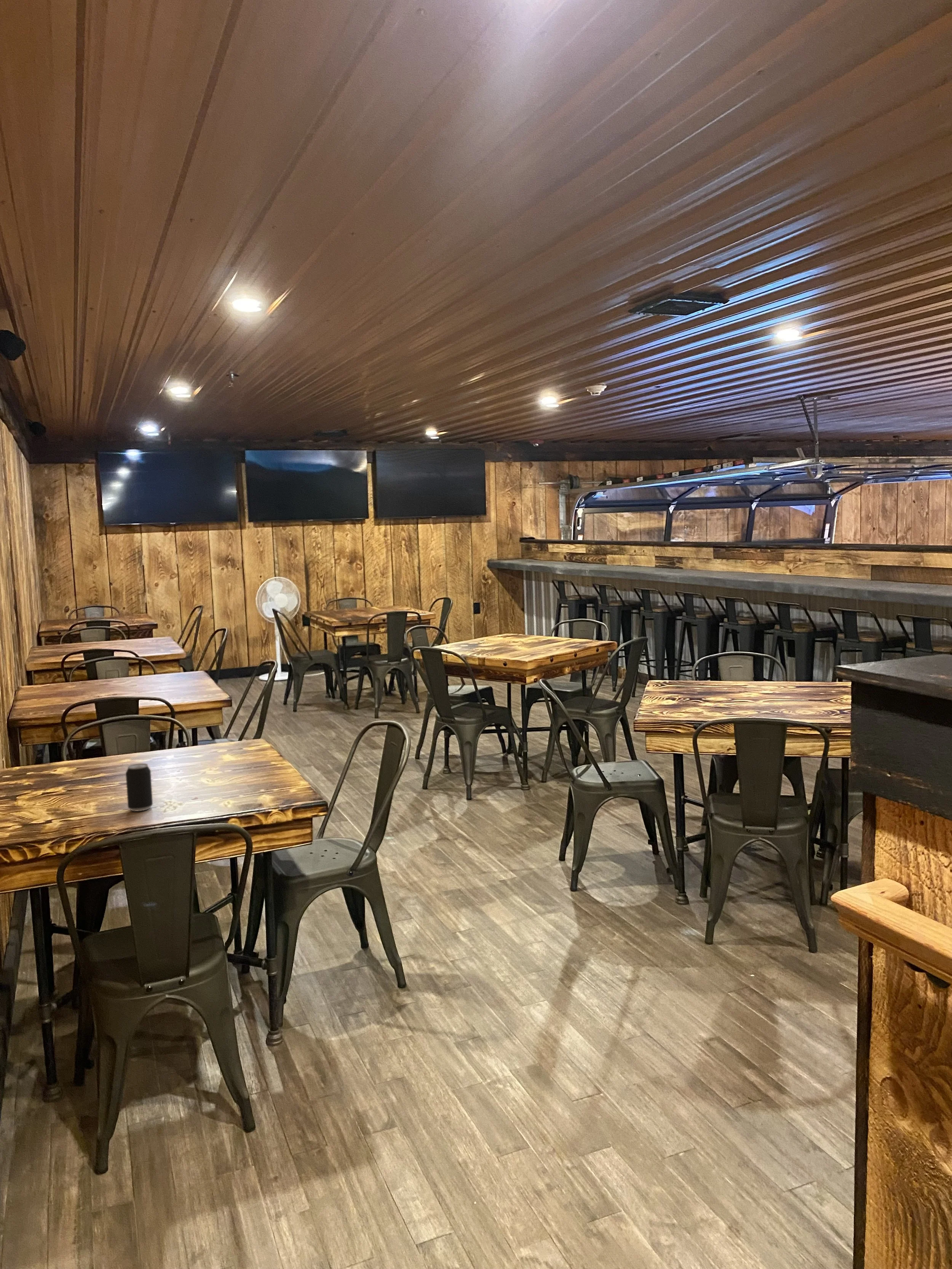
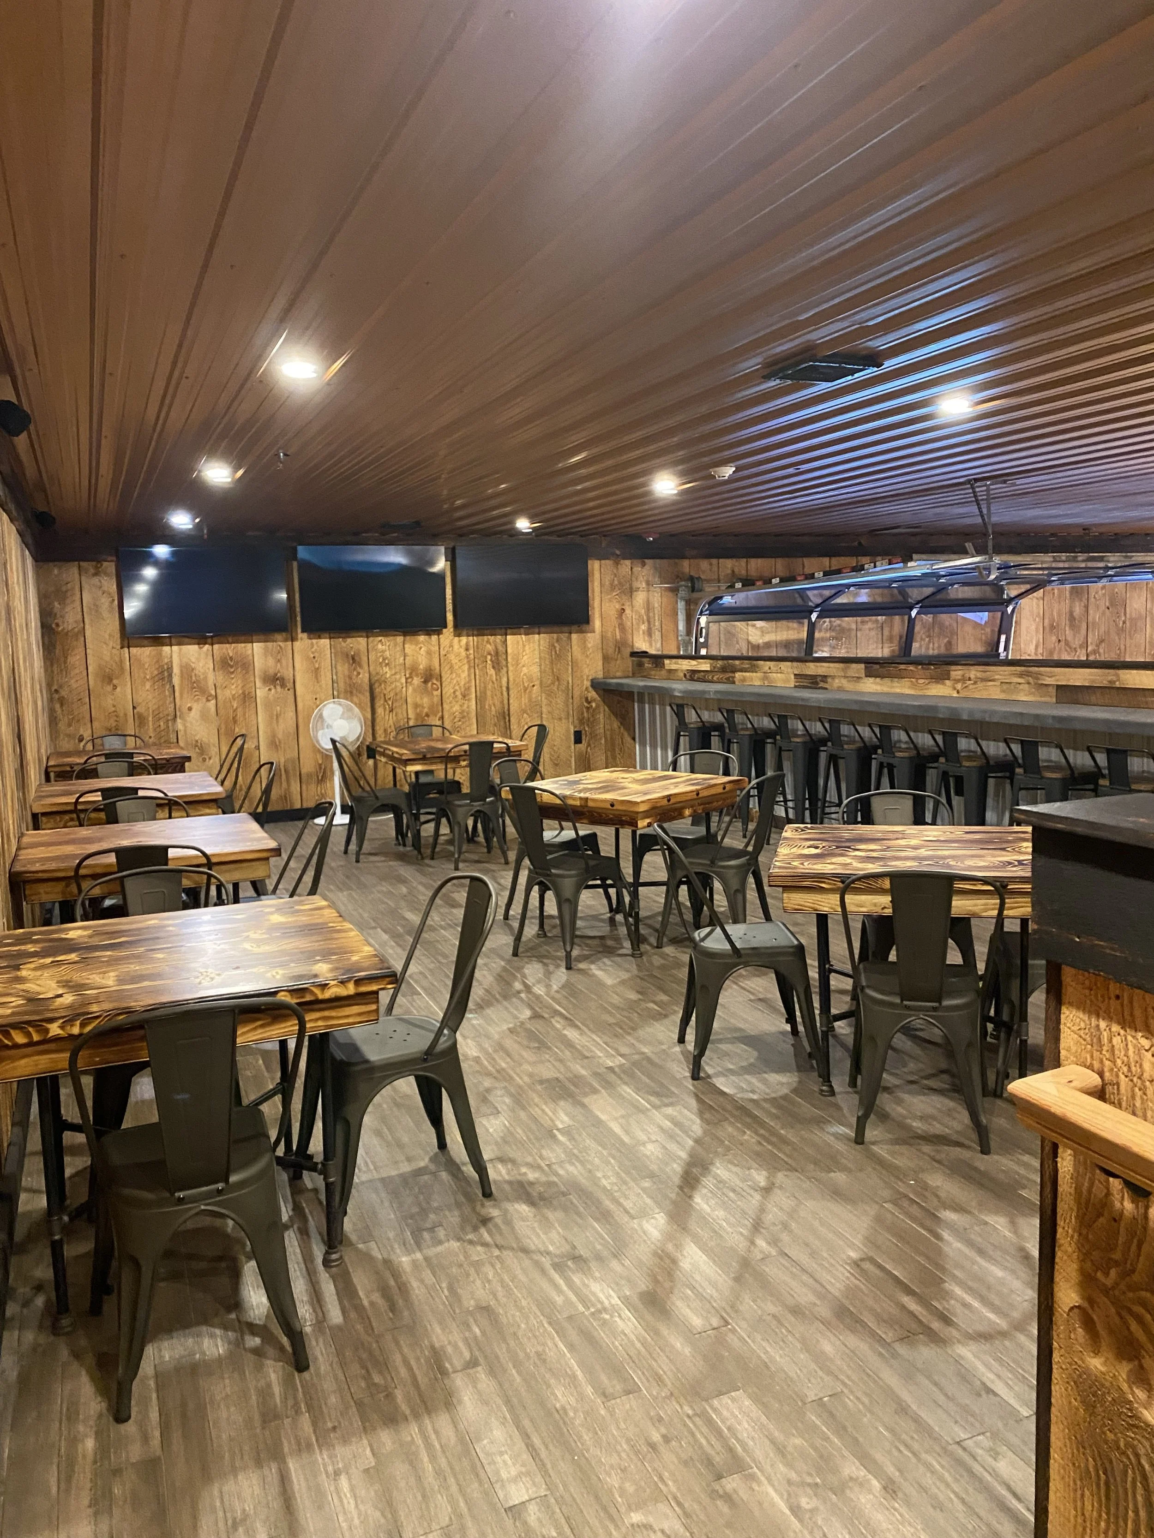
- beverage can [125,763,153,812]
